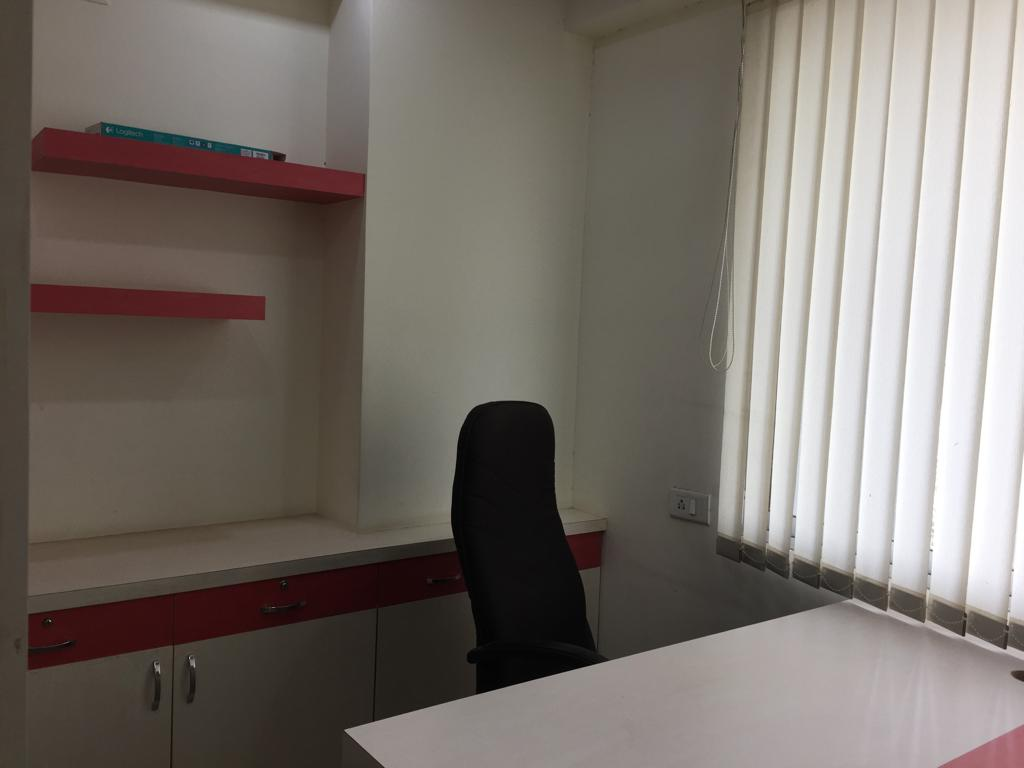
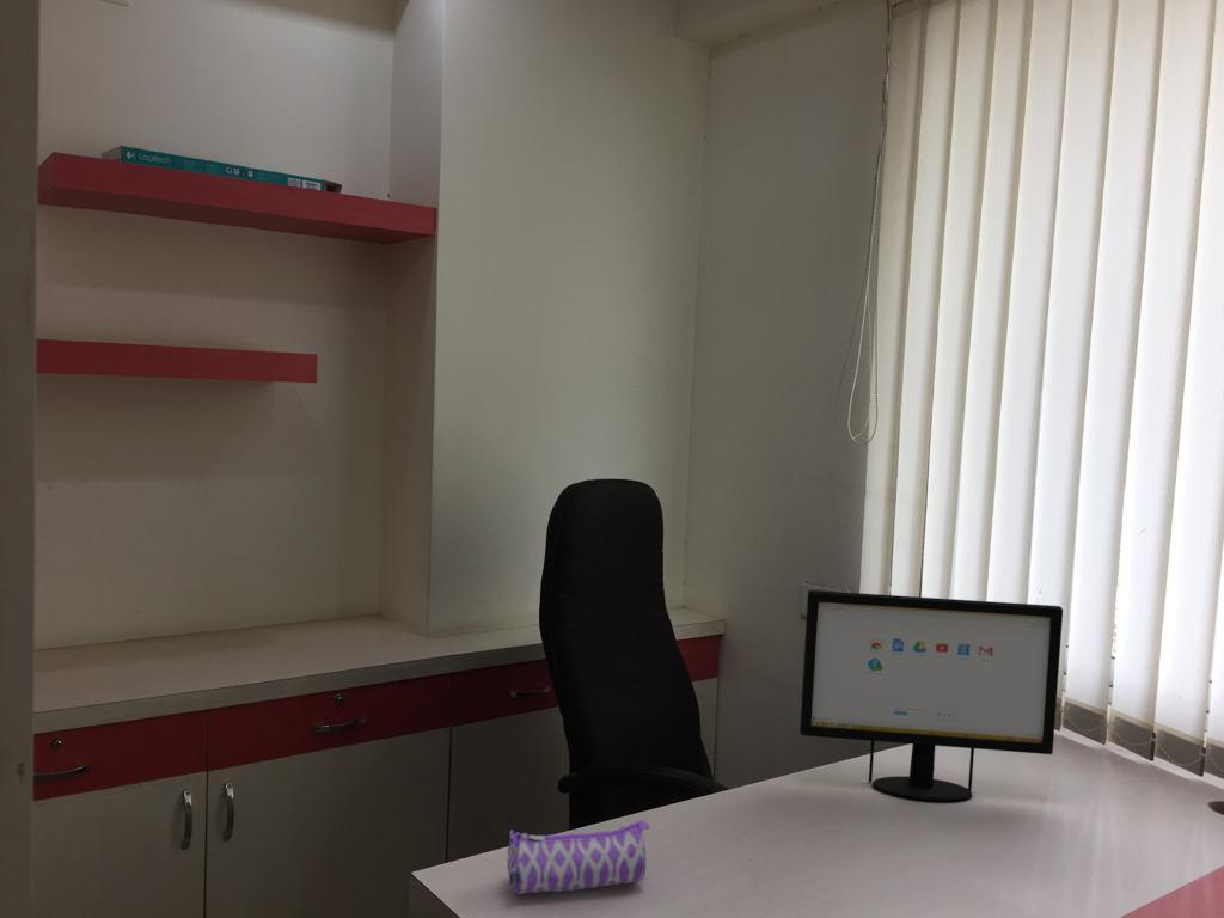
+ computer monitor [798,589,1064,802]
+ pencil case [506,819,650,895]
